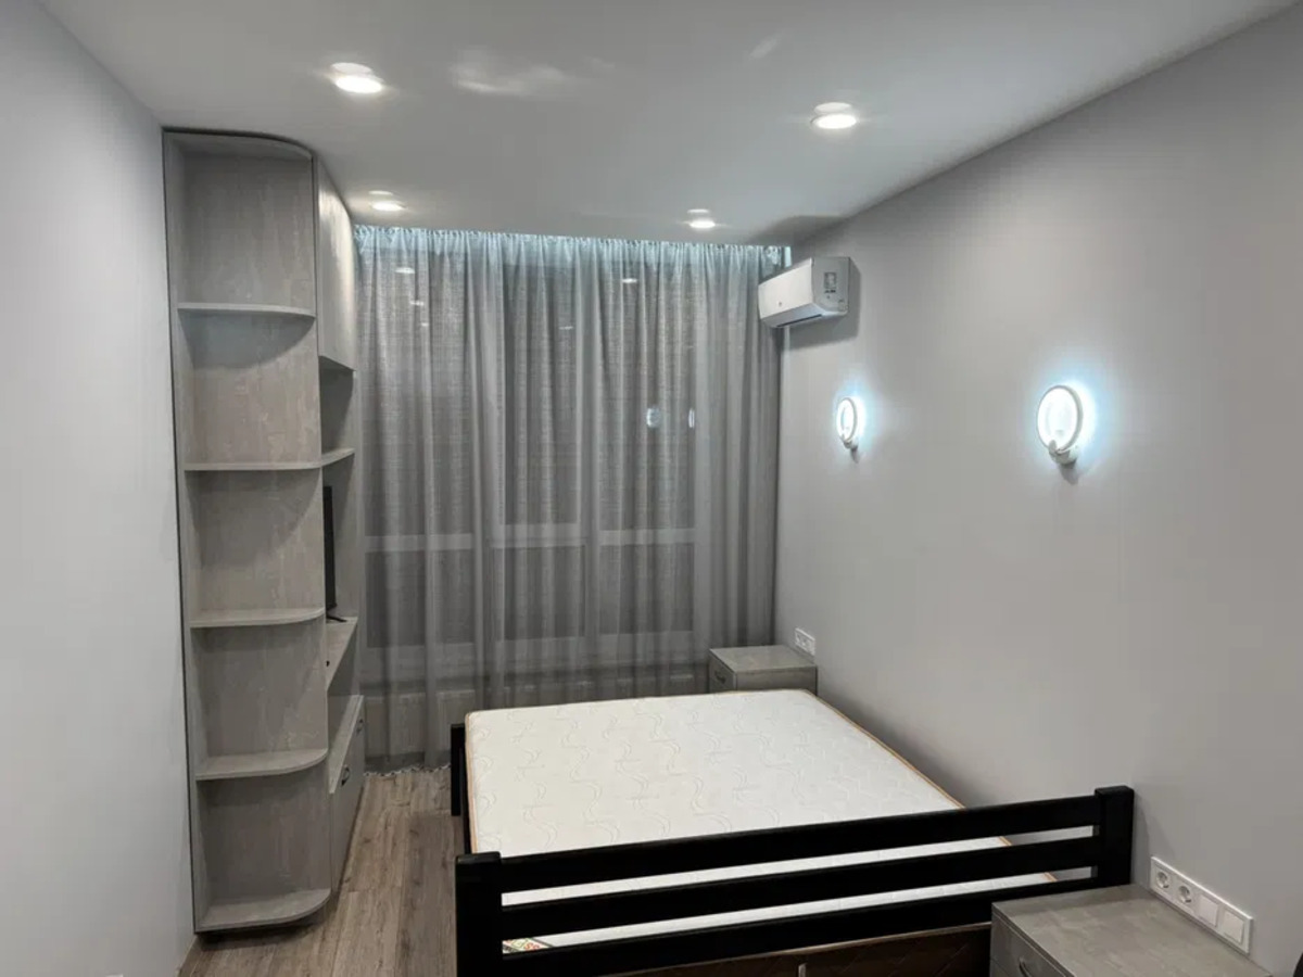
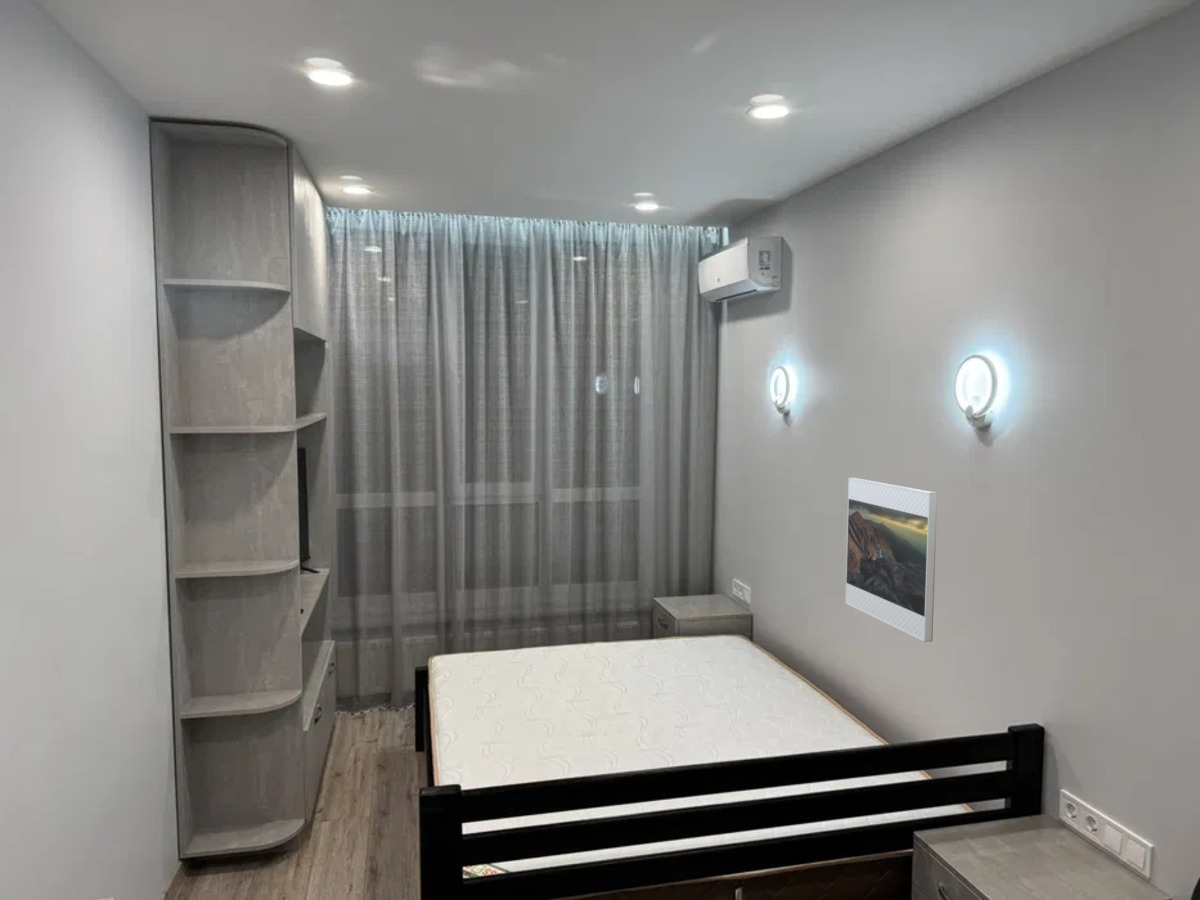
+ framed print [844,477,938,643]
